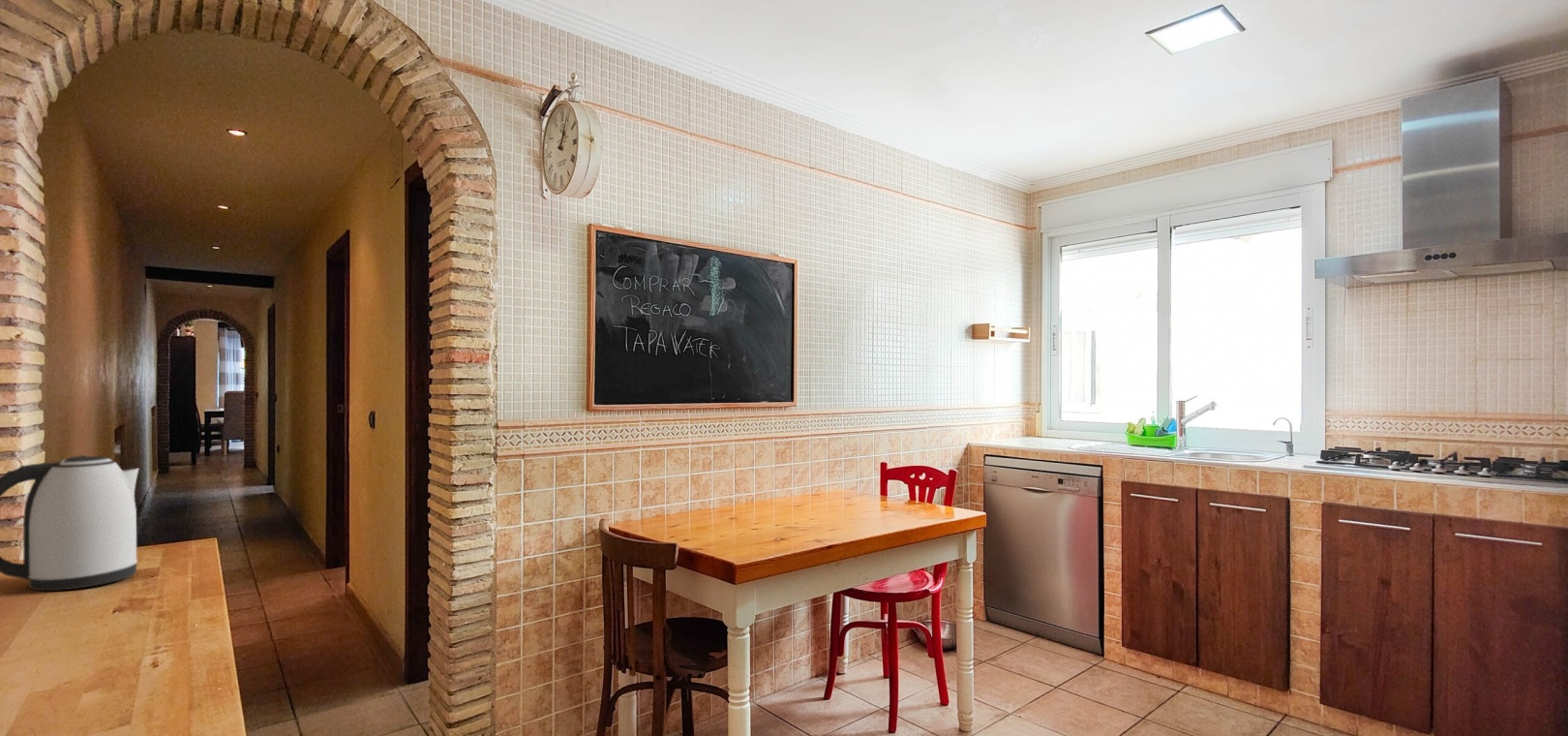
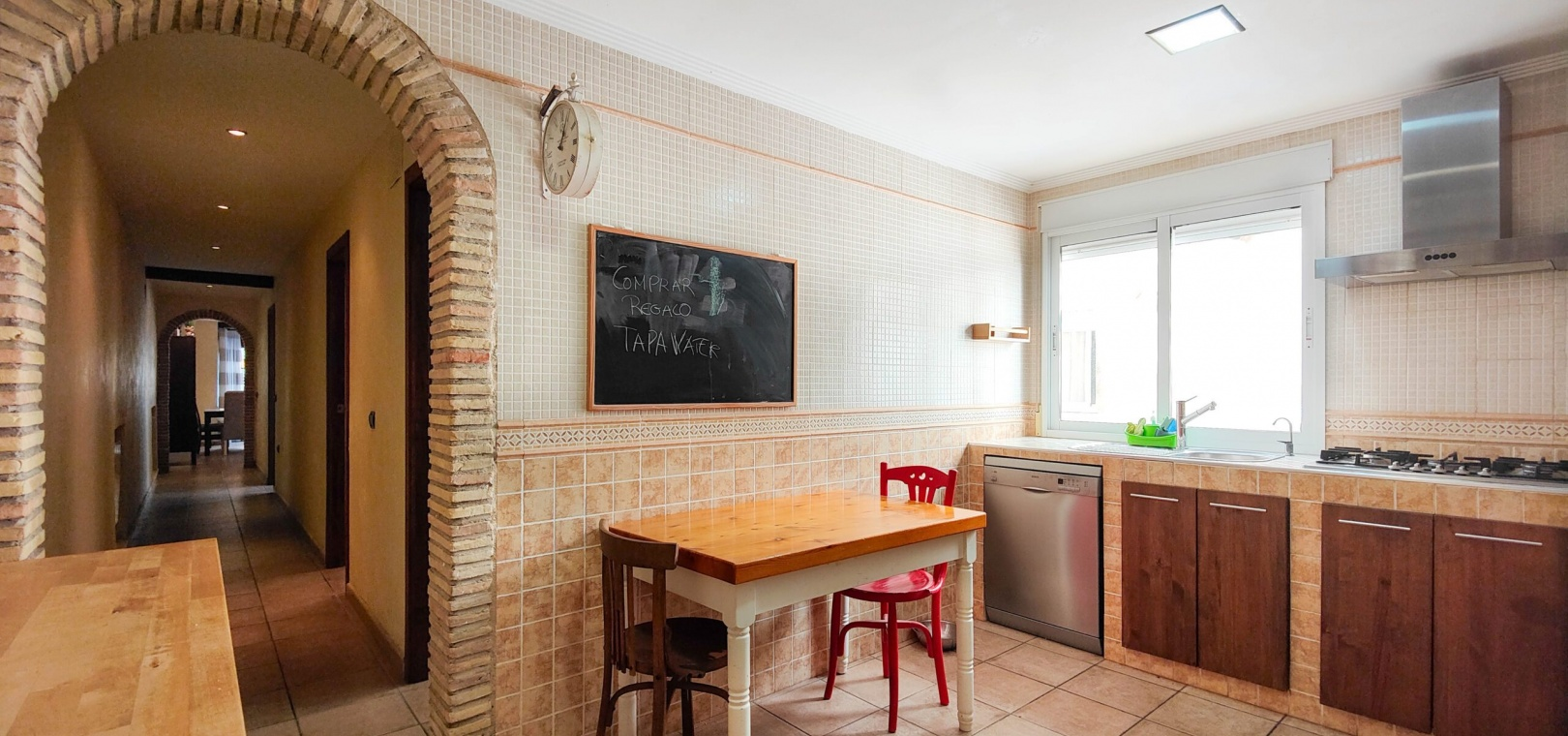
- kettle [0,454,140,592]
